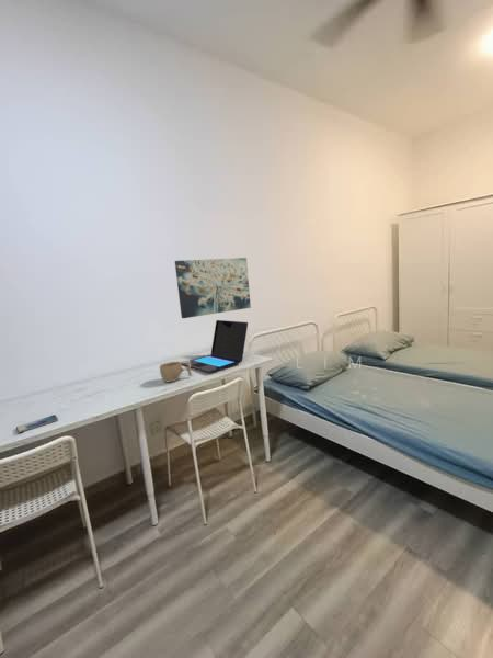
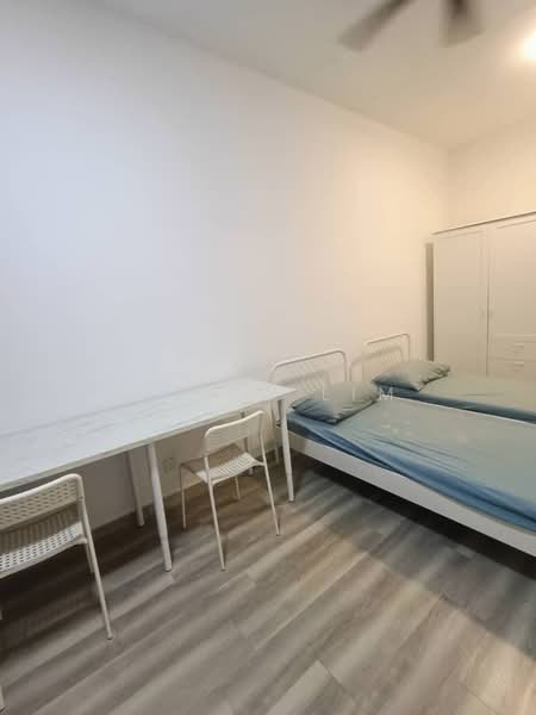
- wall art [174,257,252,319]
- laptop [182,319,249,374]
- smartphone [15,413,59,434]
- cup [159,360,193,383]
